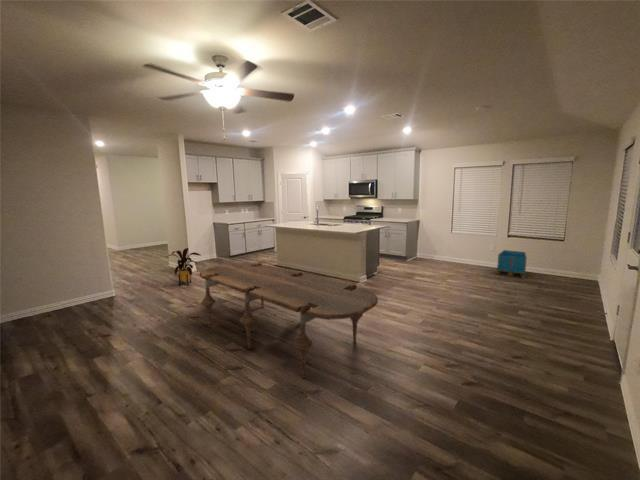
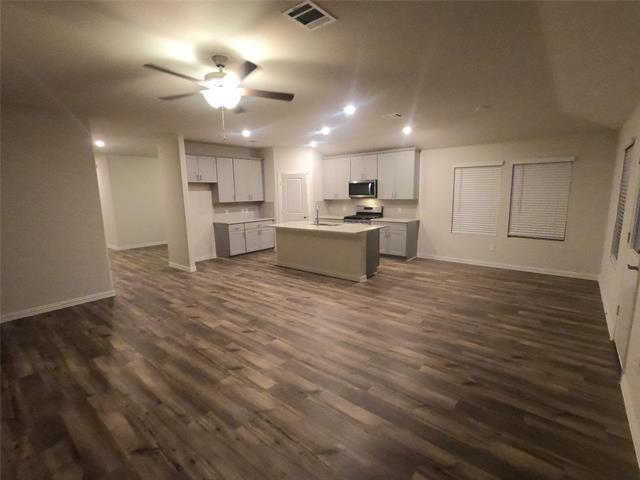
- house plant [165,247,202,287]
- dining table [199,261,379,379]
- storage bin [494,249,528,279]
